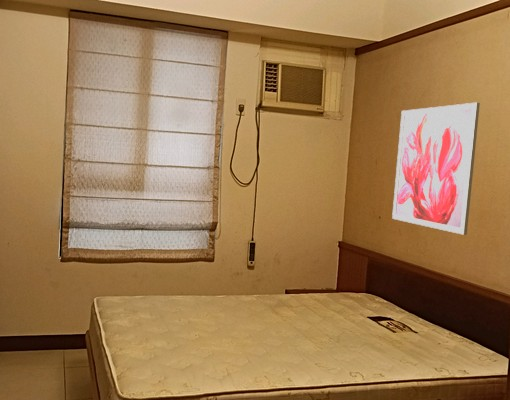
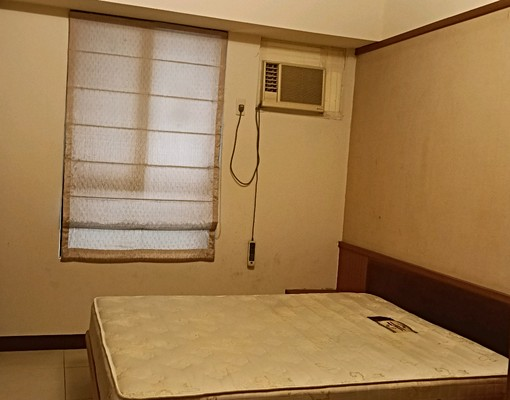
- wall art [391,102,481,236]
